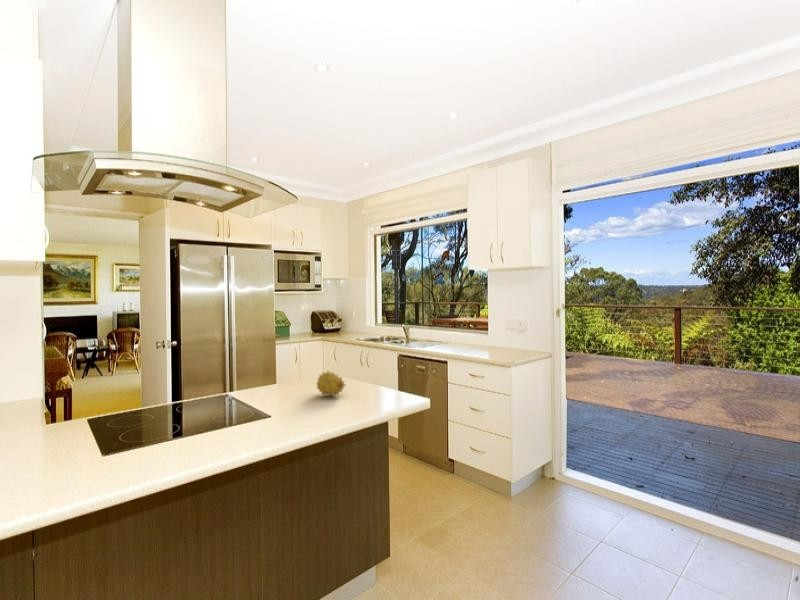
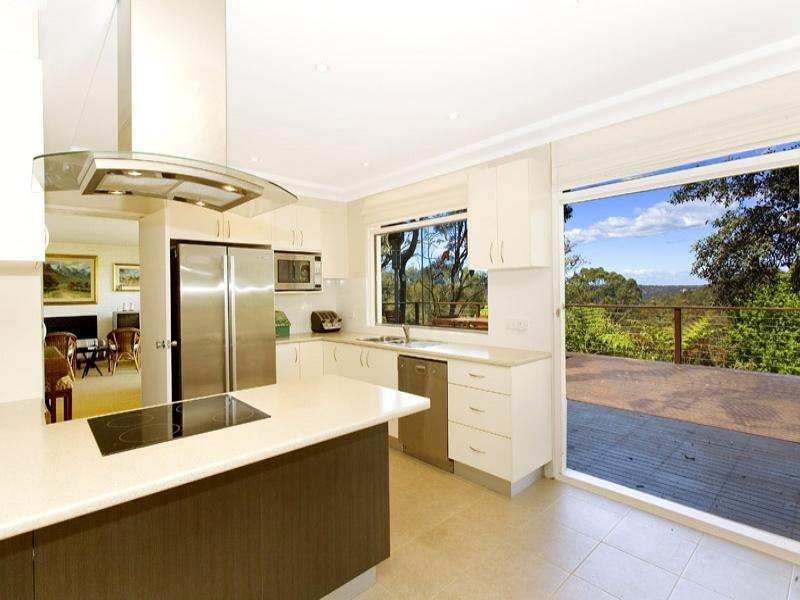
- fruit [316,370,347,398]
